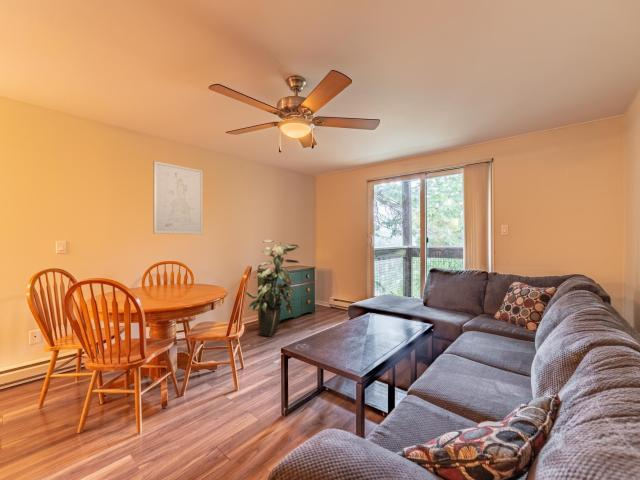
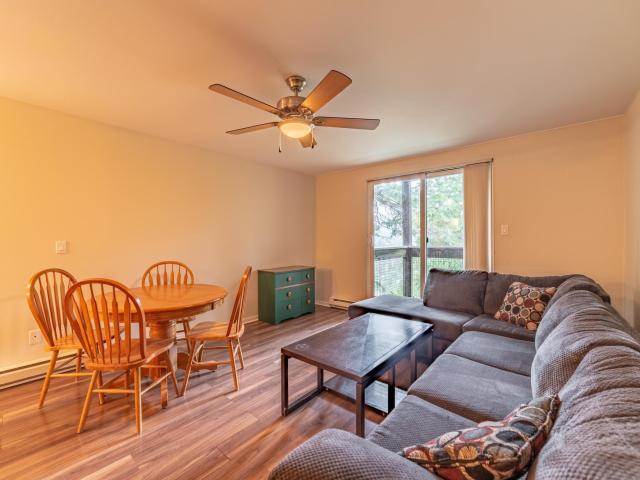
- indoor plant [245,239,301,338]
- wall art [152,160,204,235]
